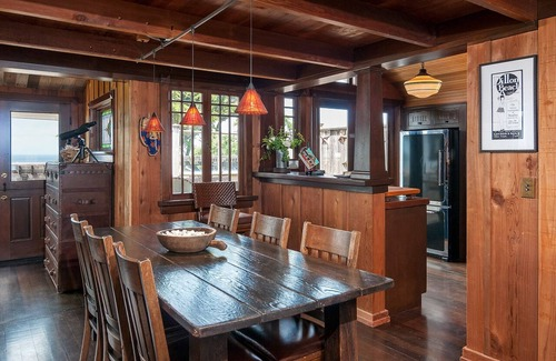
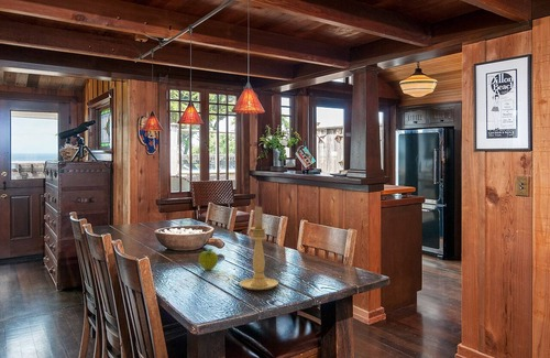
+ fruit [198,248,219,271]
+ candle holder [239,204,279,291]
